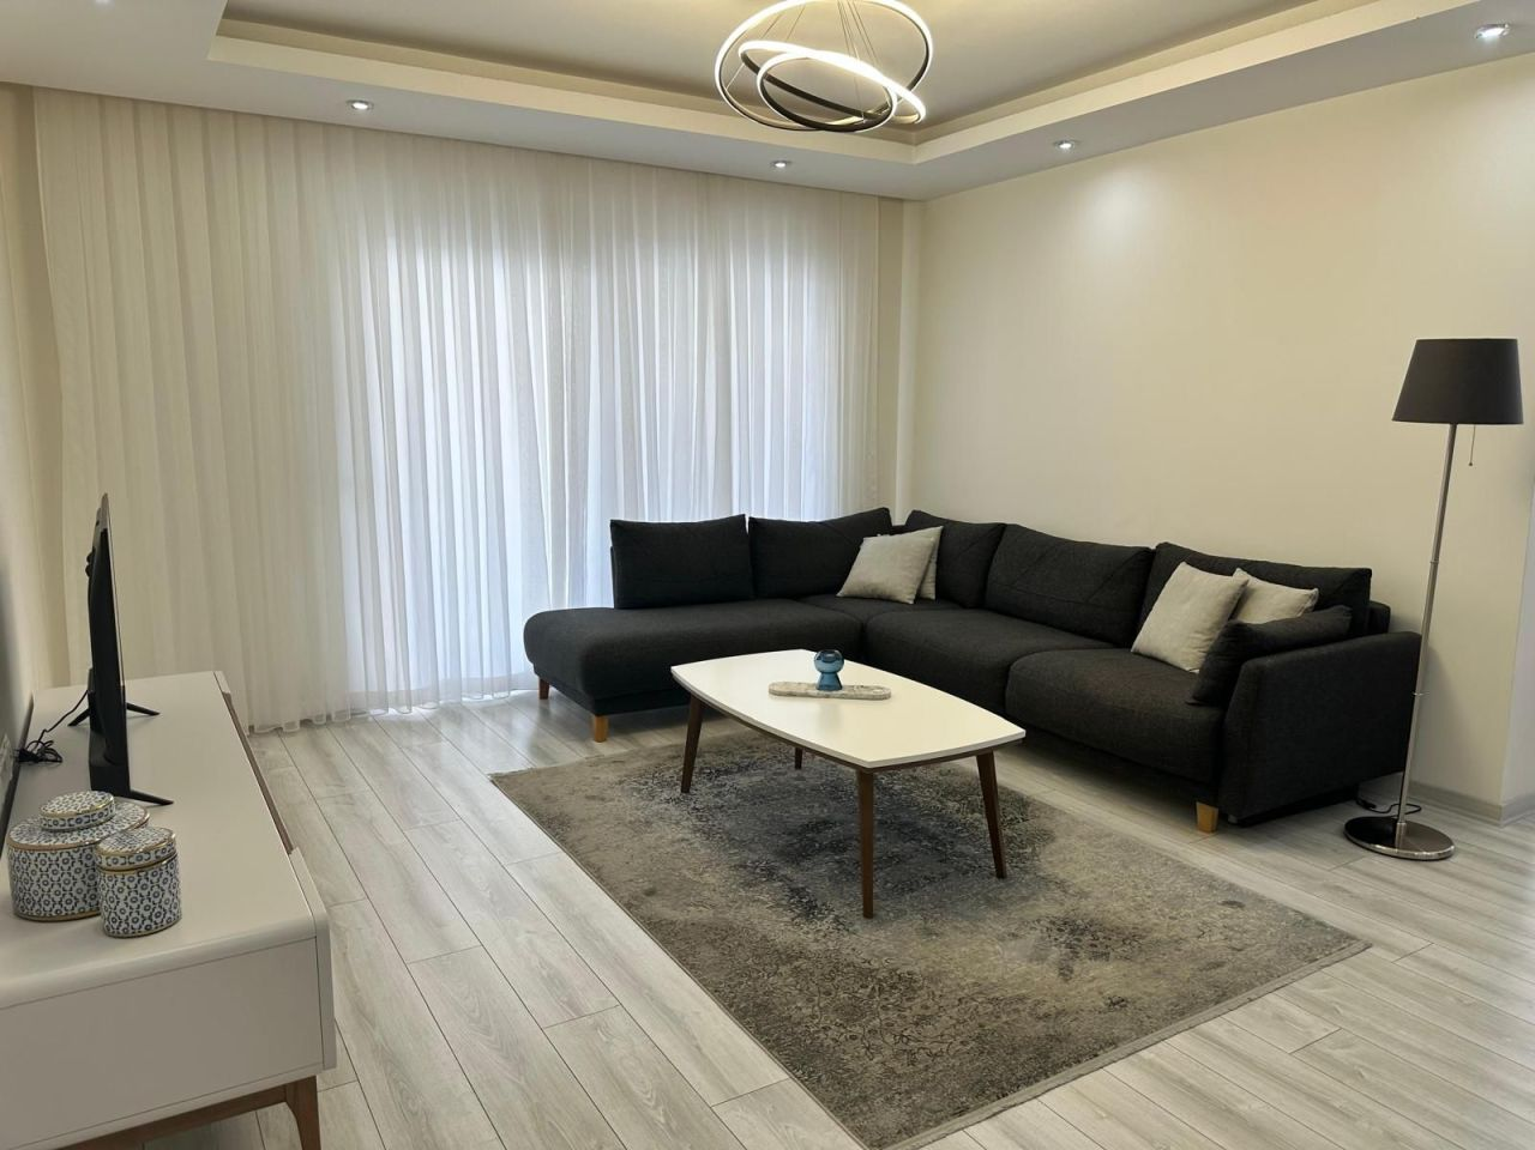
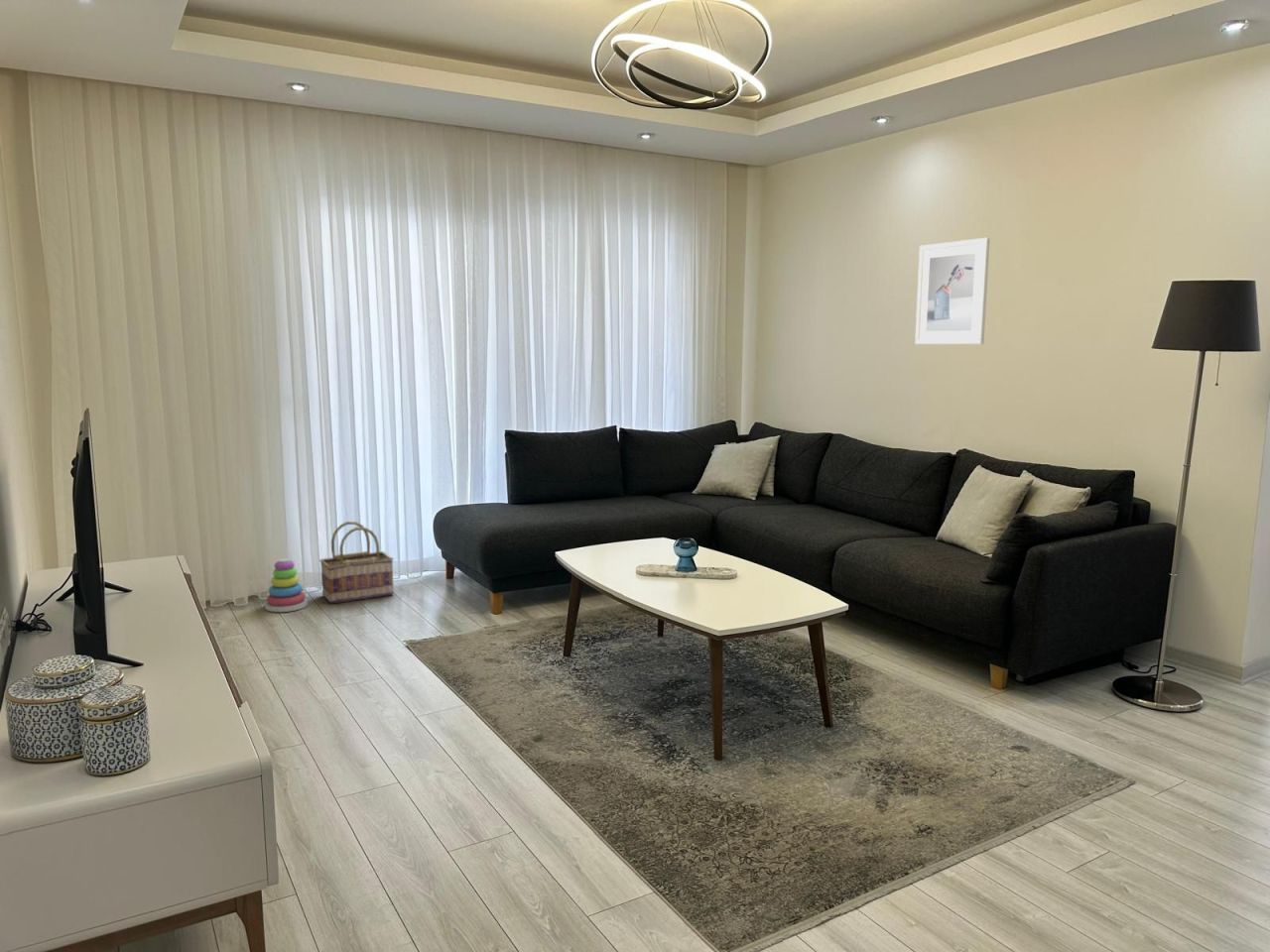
+ basket [318,521,395,605]
+ stacking toy [264,557,309,613]
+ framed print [914,237,991,345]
